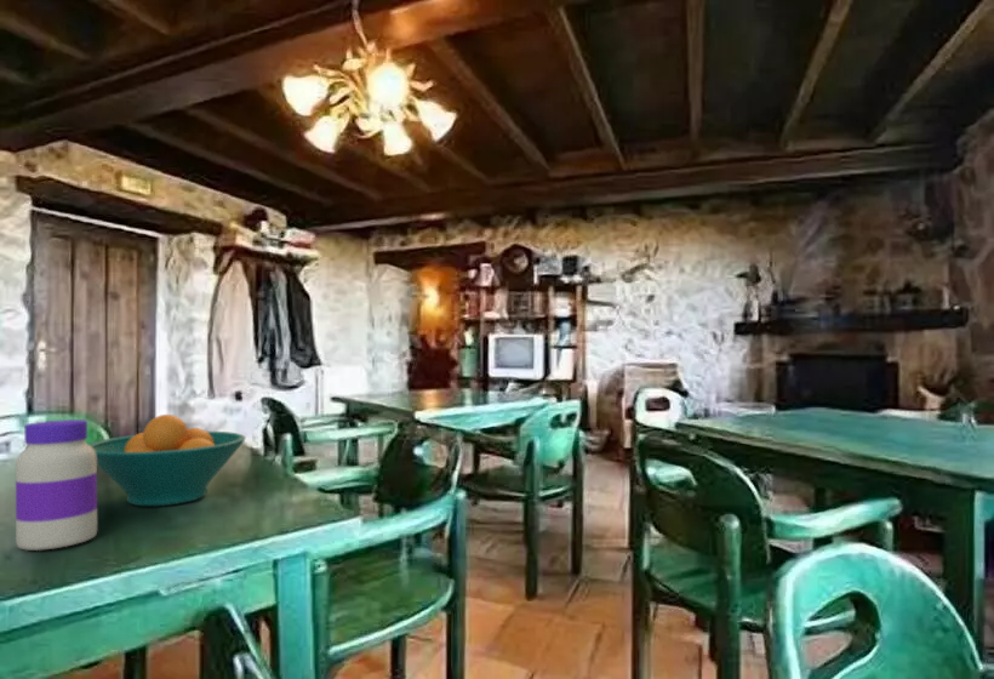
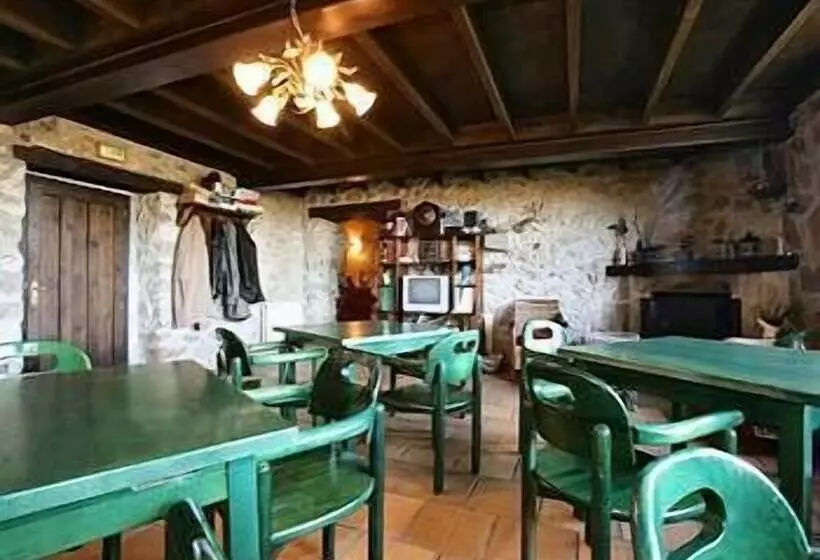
- fruit bowl [86,413,247,507]
- jar [15,418,98,552]
